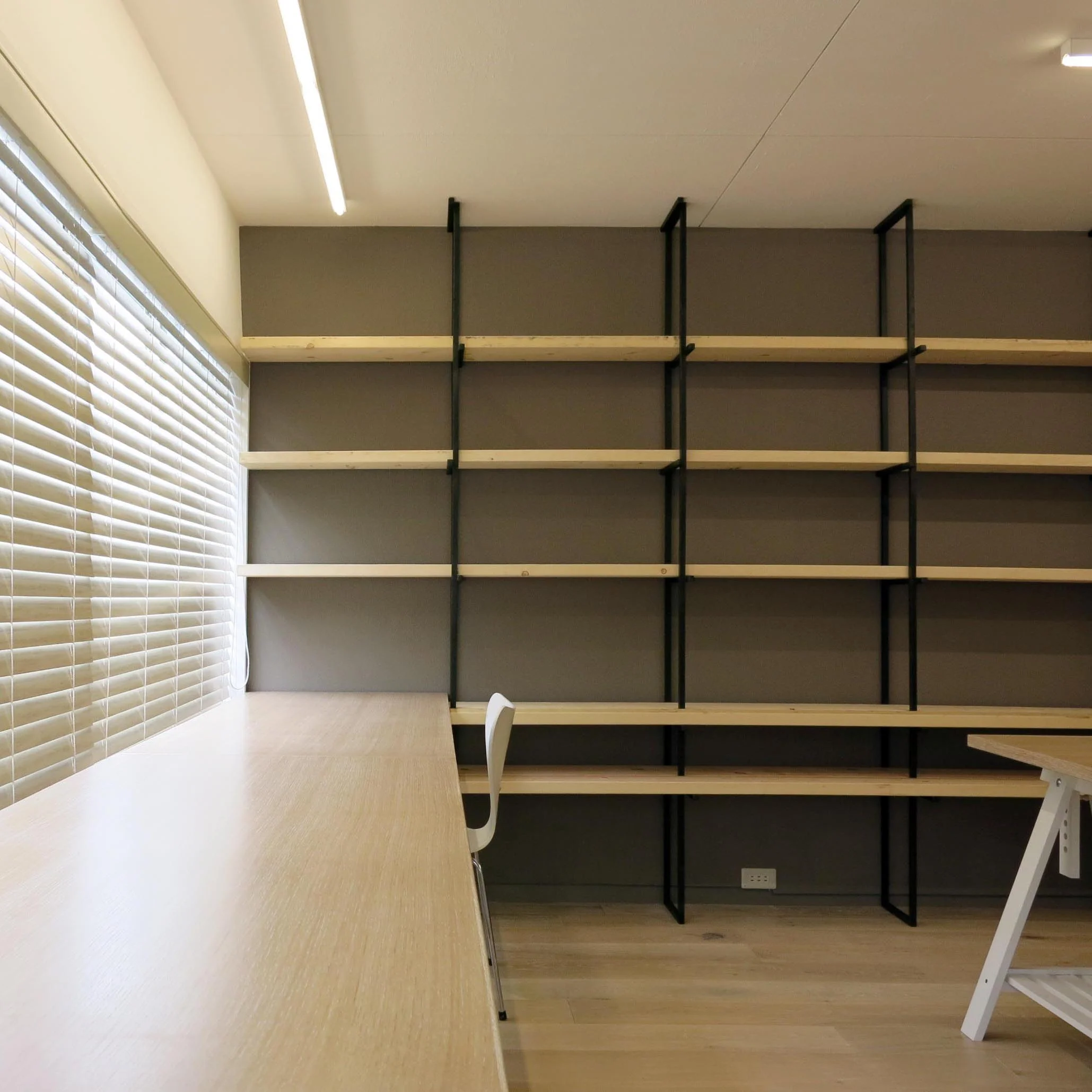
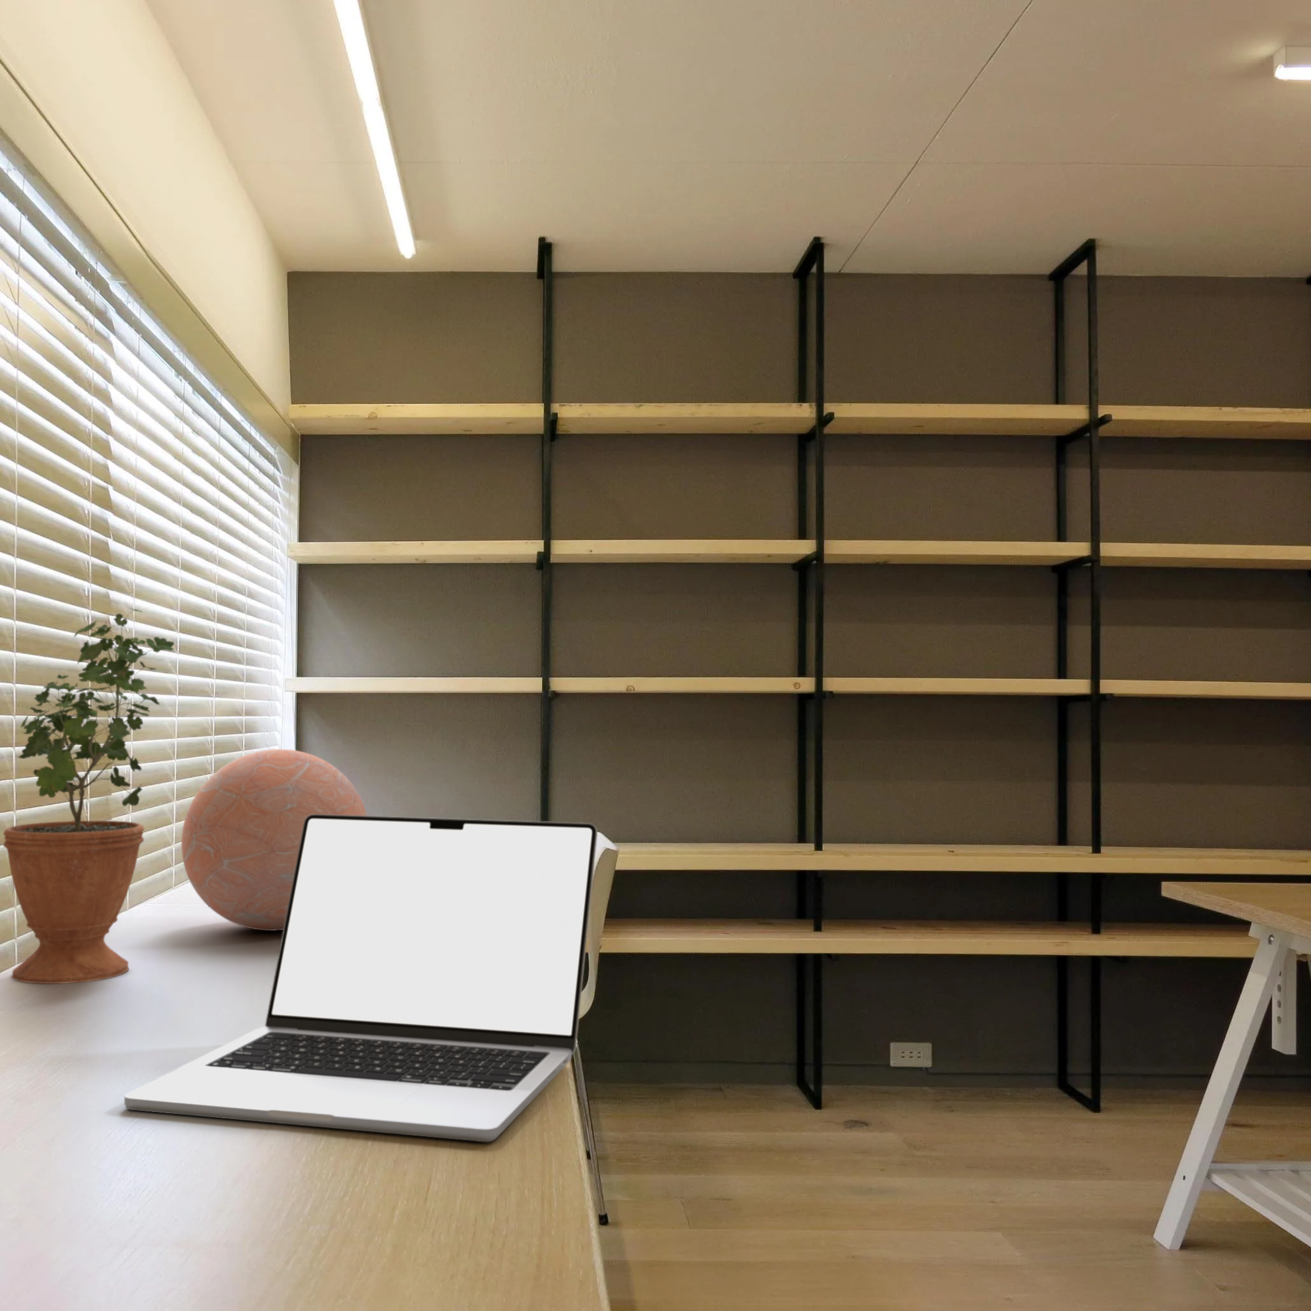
+ decorative orb [181,748,367,932]
+ laptop [124,814,598,1143]
+ potted plant [2,606,175,984]
